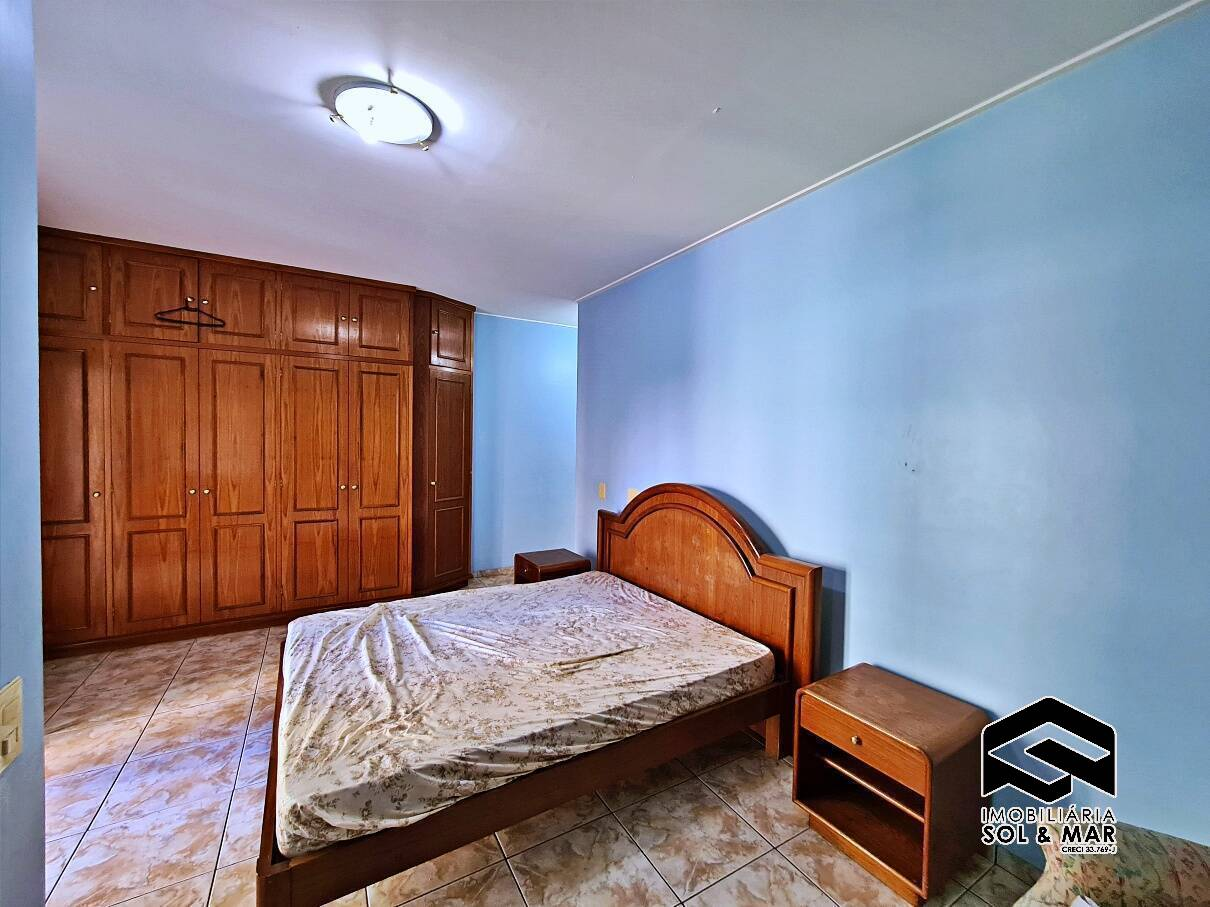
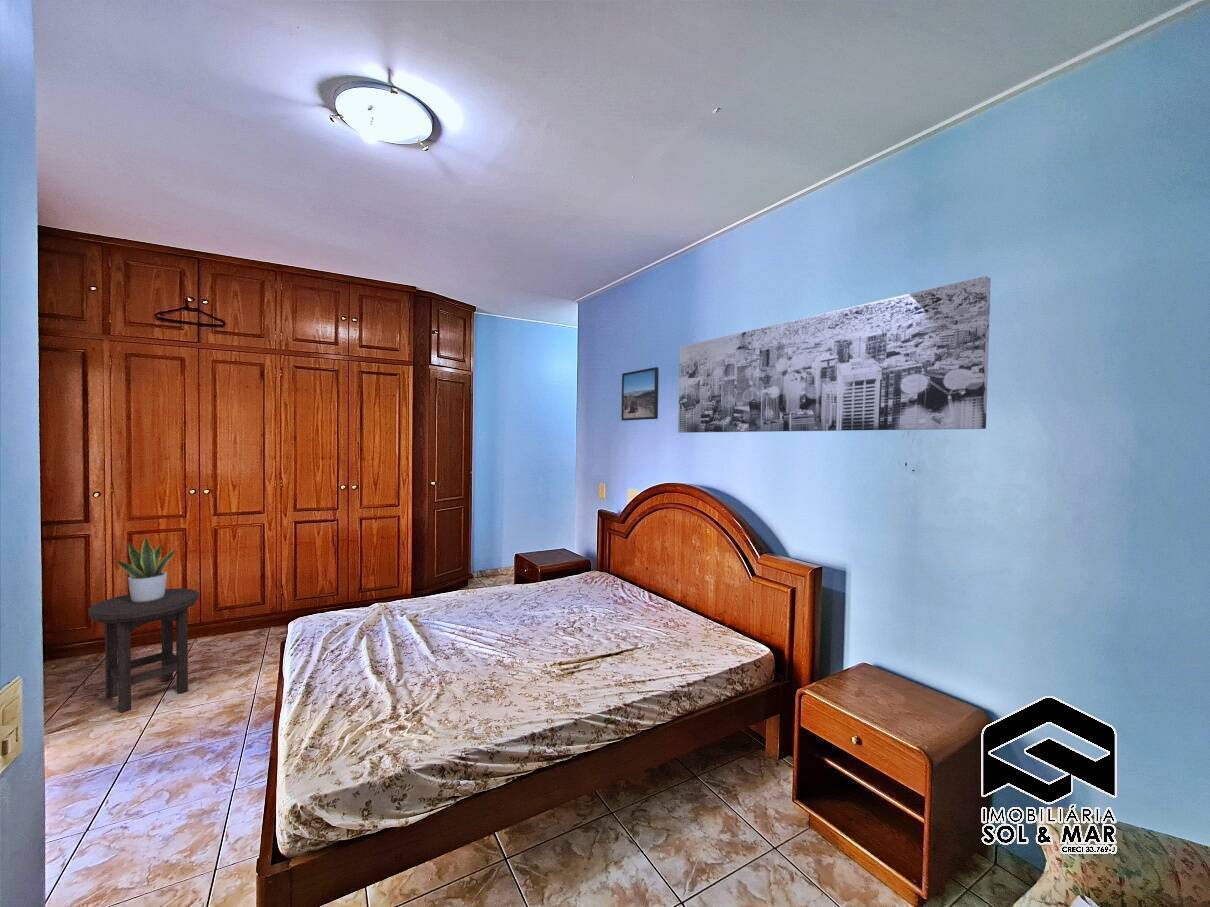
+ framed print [620,366,660,422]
+ potted plant [116,536,180,603]
+ wall art [677,275,992,434]
+ stool [87,587,200,713]
